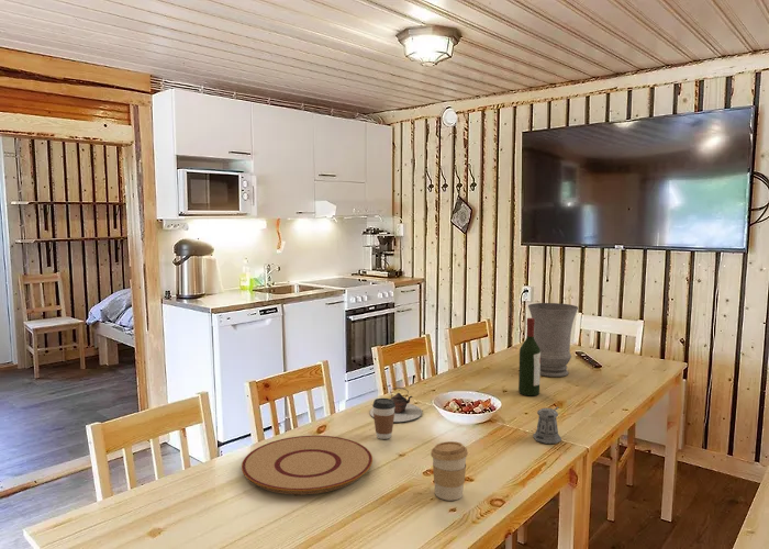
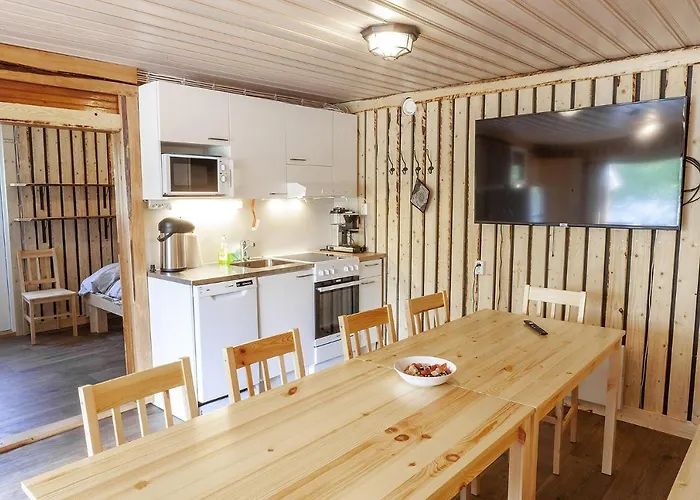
- teapot [369,386,423,423]
- pepper shaker [532,406,562,445]
- vase [527,302,579,378]
- coffee cup [430,440,469,502]
- coffee cup [371,397,395,440]
- wine bottle [517,317,540,396]
- plate [241,435,374,495]
